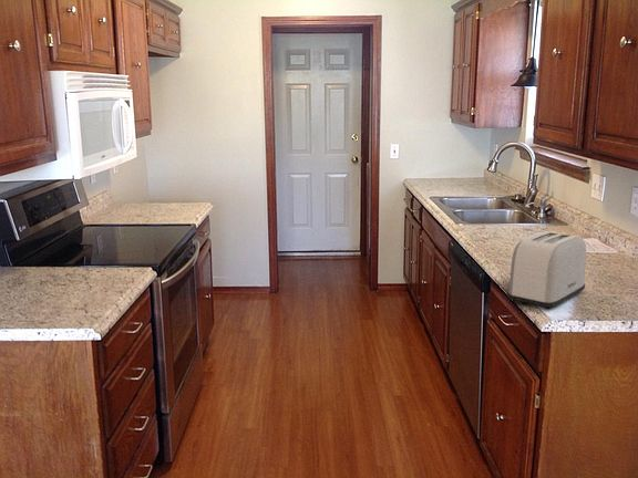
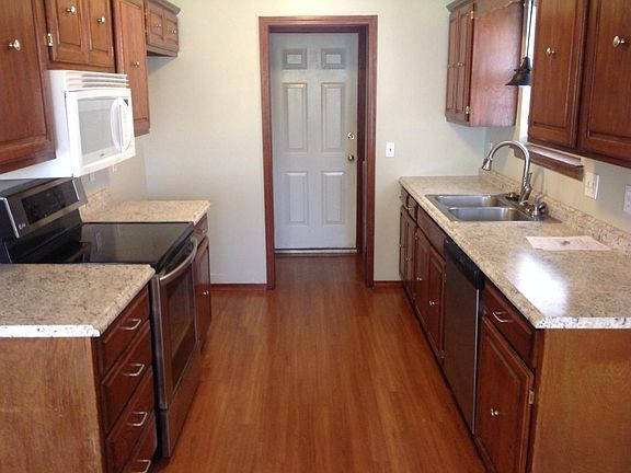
- toaster [506,230,587,310]
